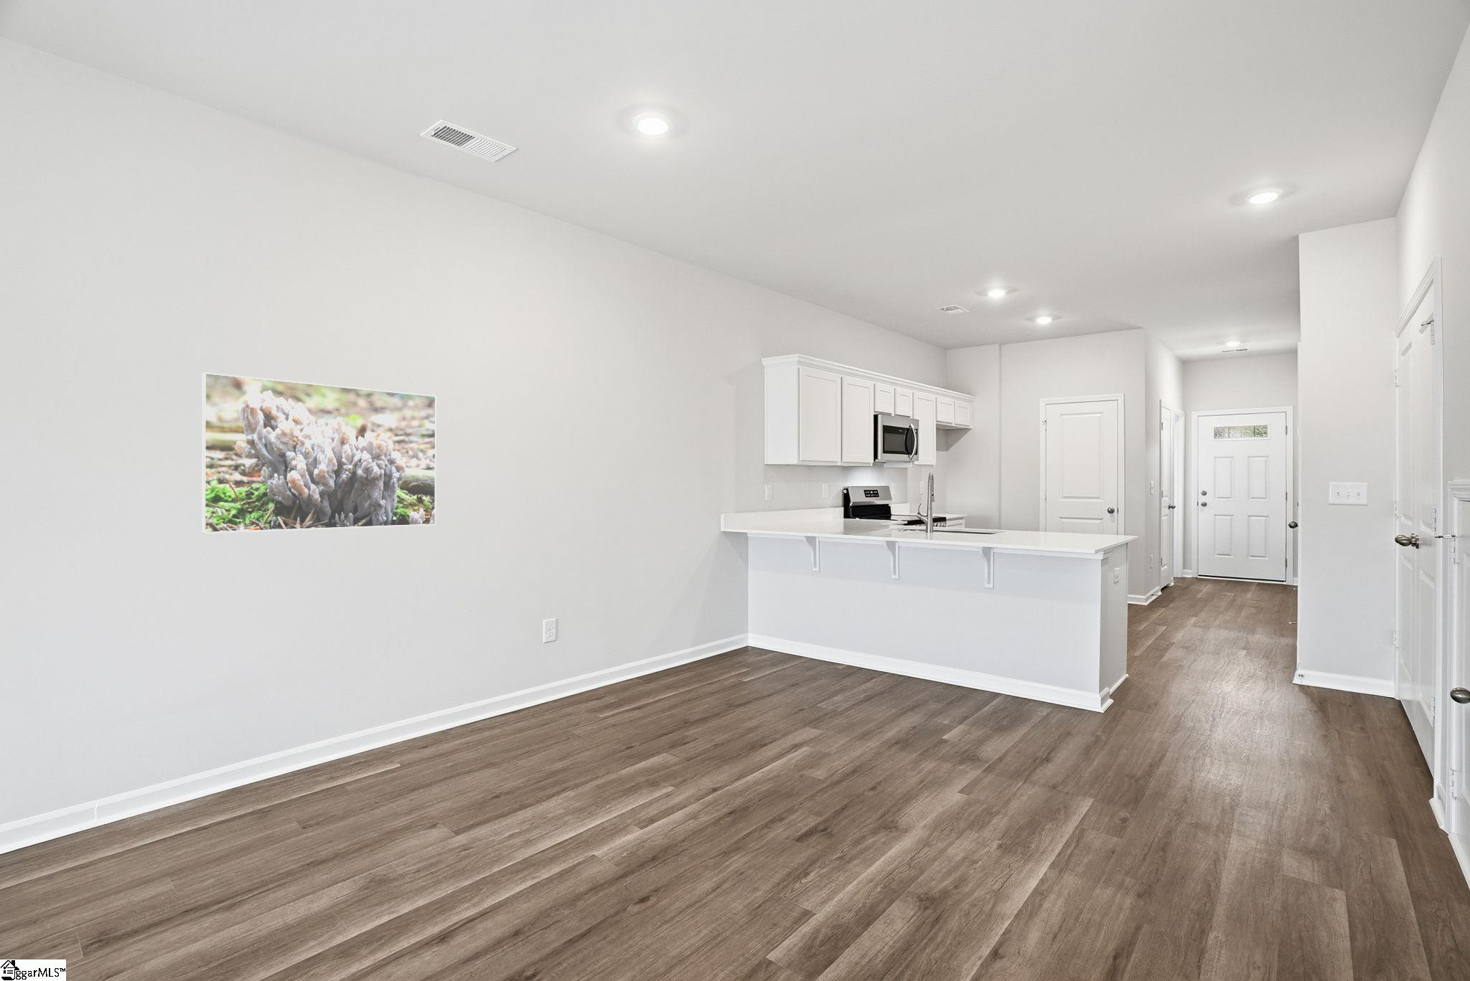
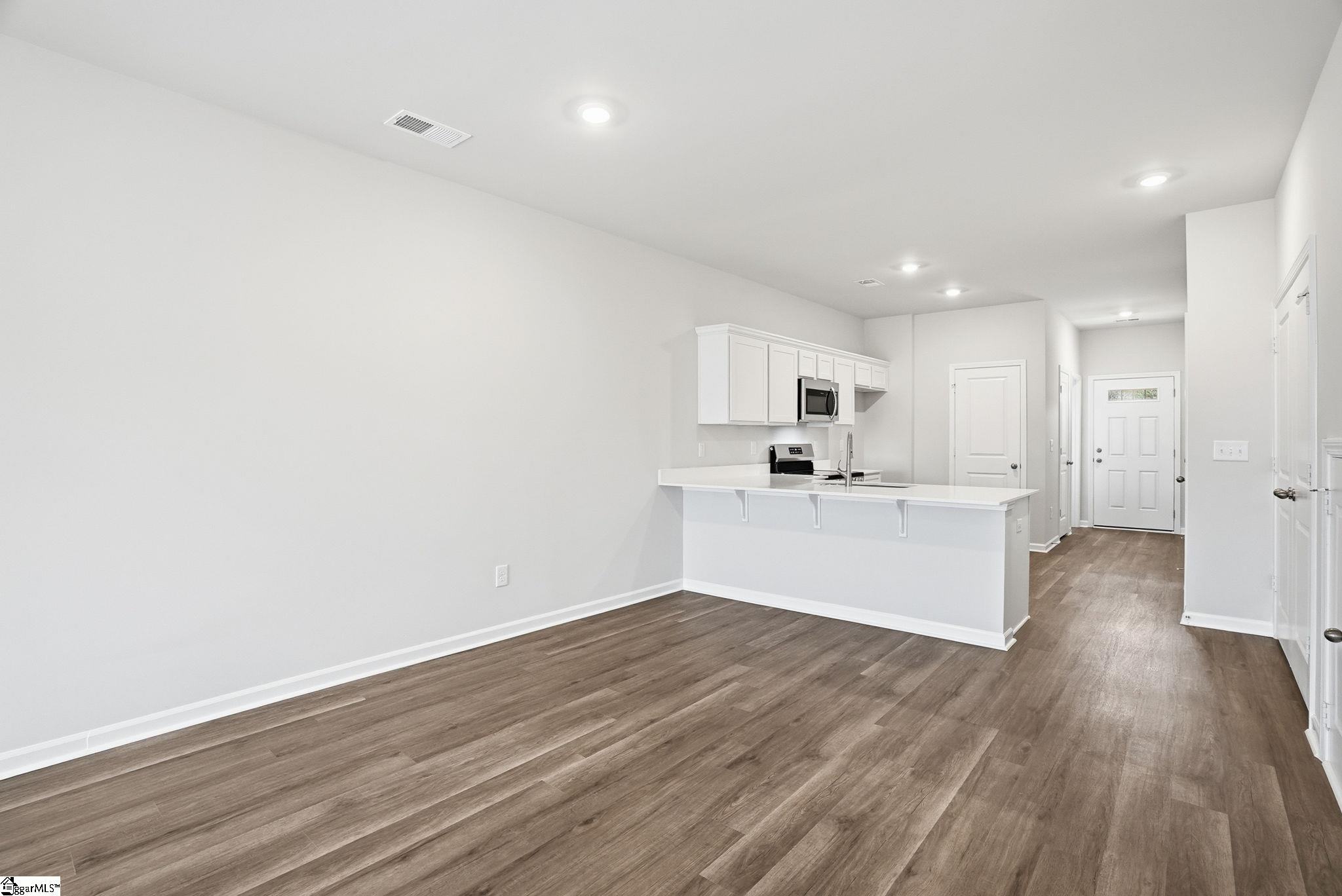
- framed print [200,371,436,534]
